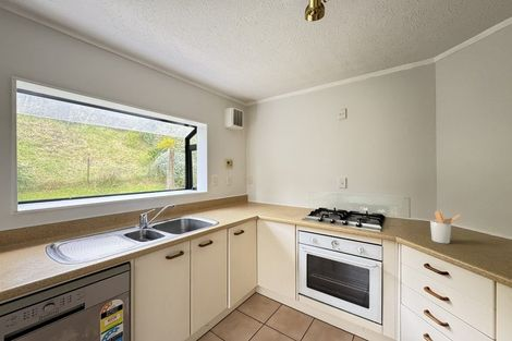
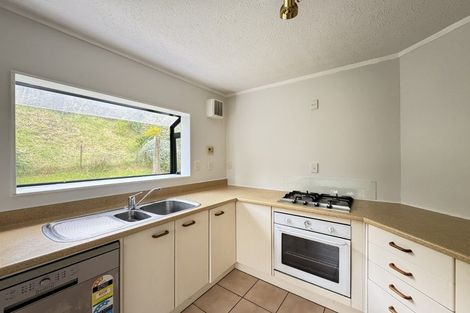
- utensil holder [429,210,462,244]
